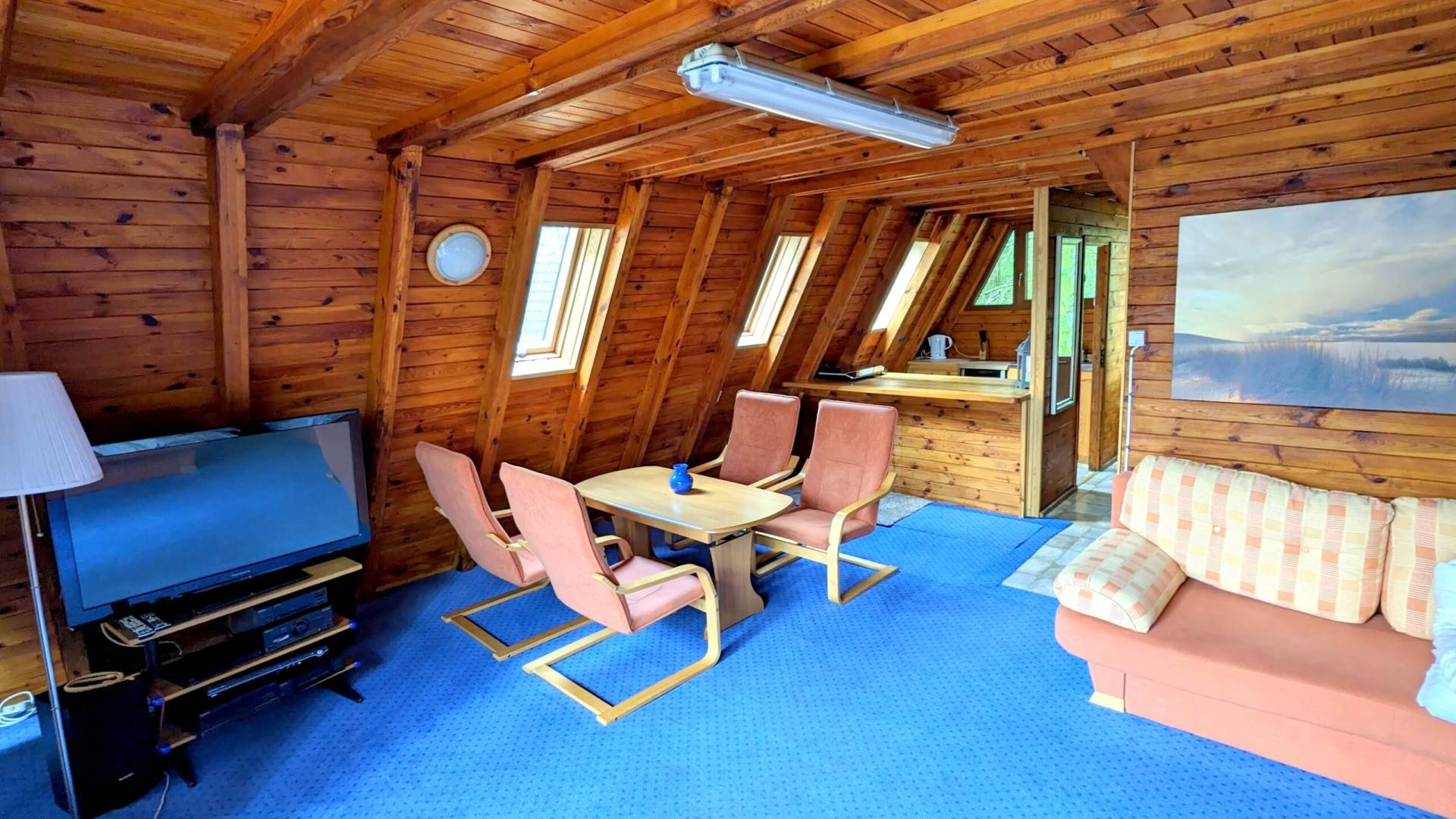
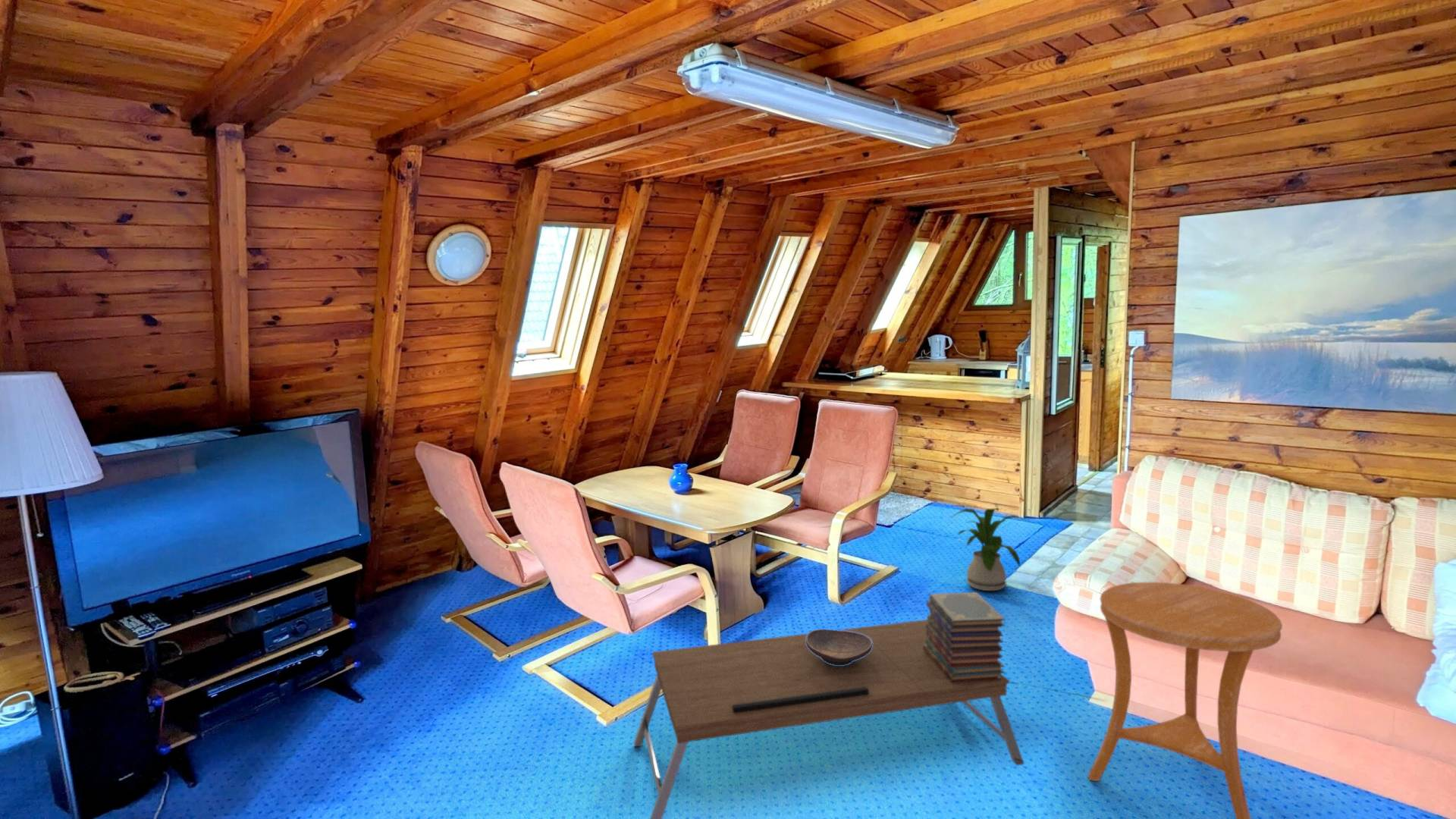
+ coffee table [632,619,1025,819]
+ book stack [924,591,1006,683]
+ side table [1087,582,1283,819]
+ house plant [950,507,1032,591]
+ decorative bowl [806,629,873,665]
